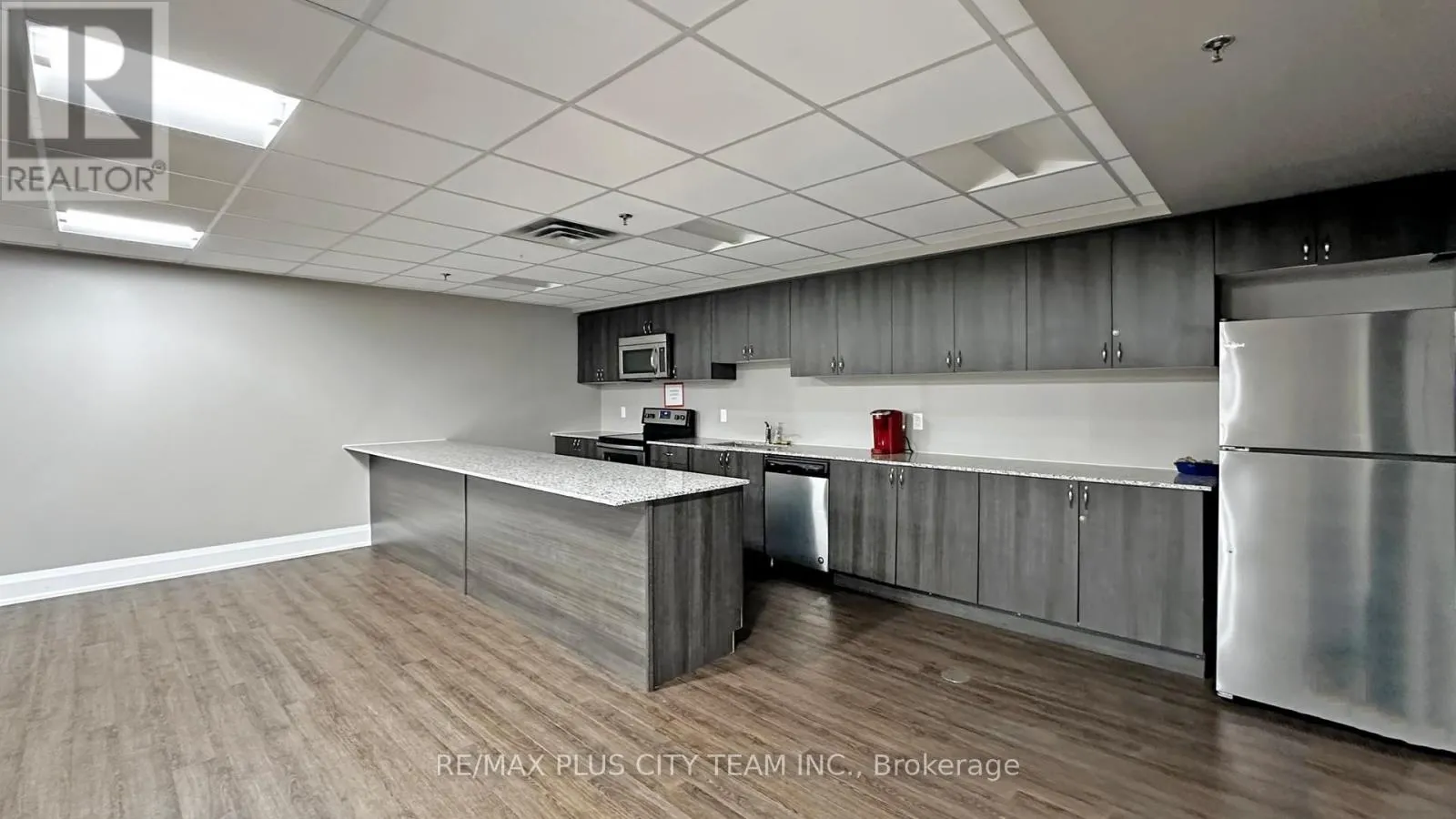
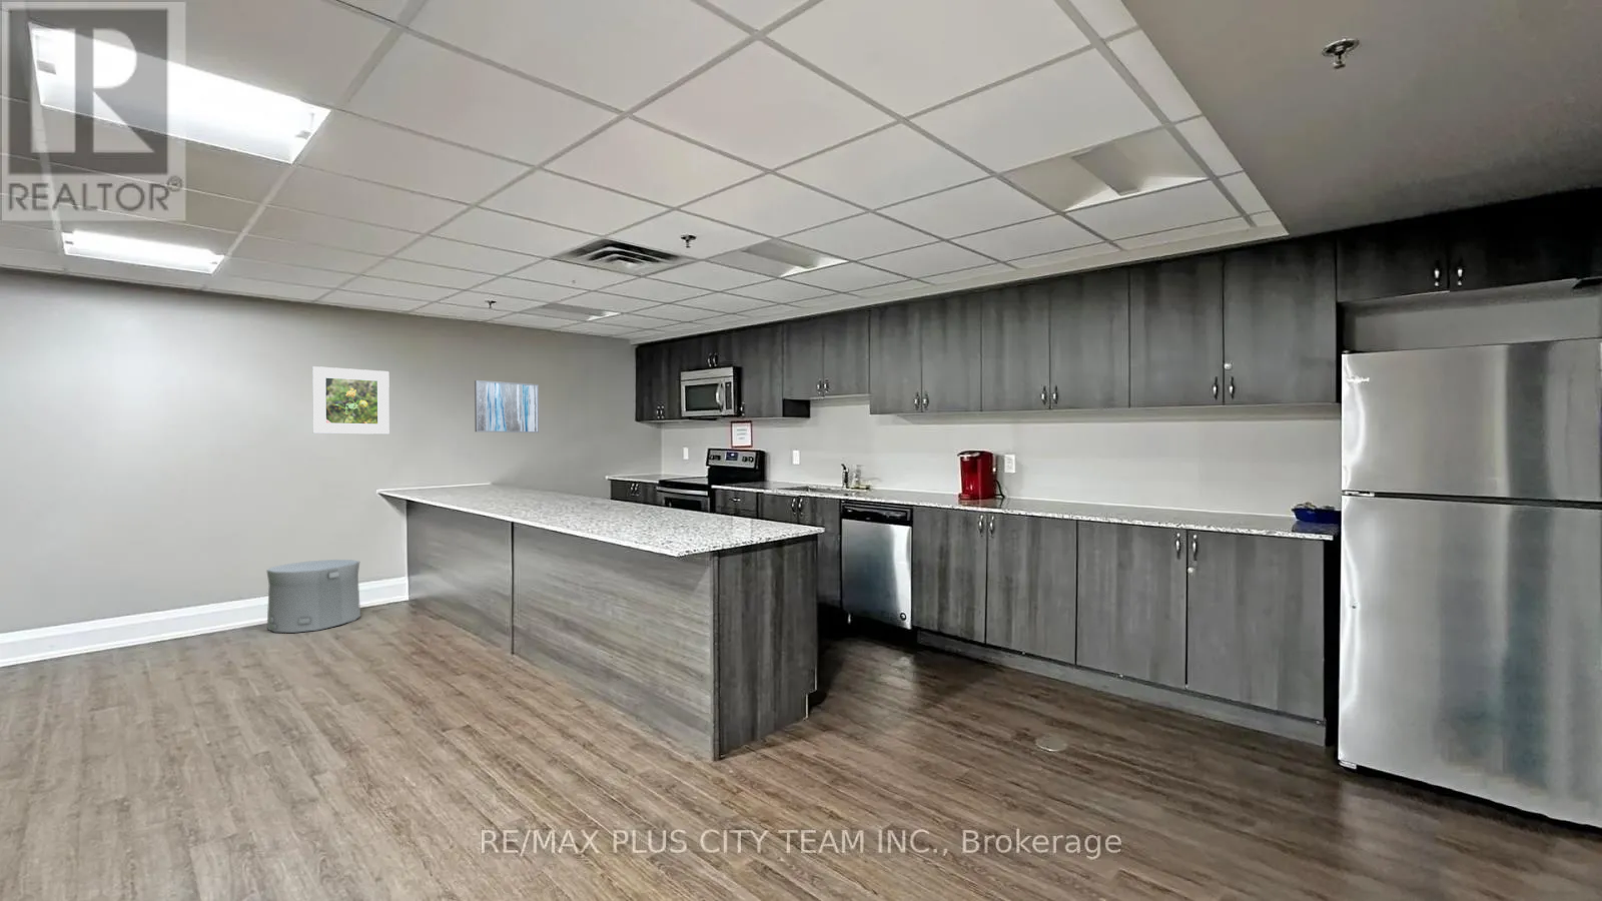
+ wall art [473,380,539,433]
+ trash can [265,559,362,634]
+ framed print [311,365,391,436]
